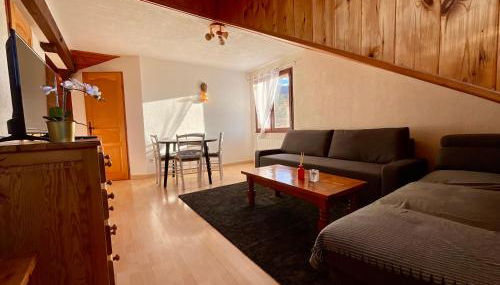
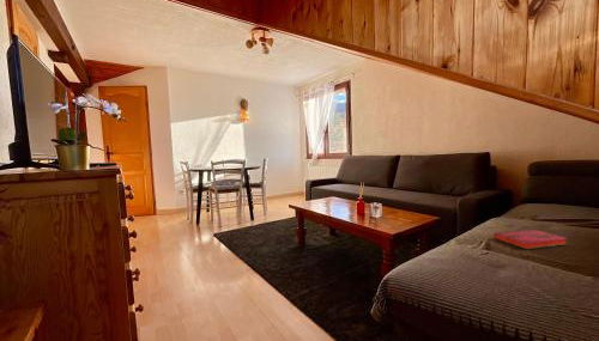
+ hardback book [492,227,568,250]
